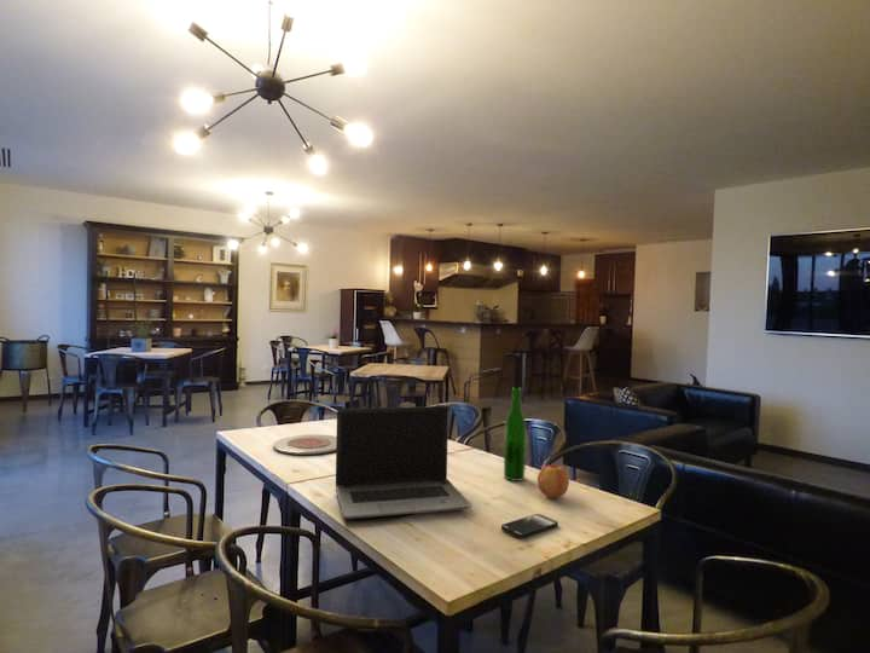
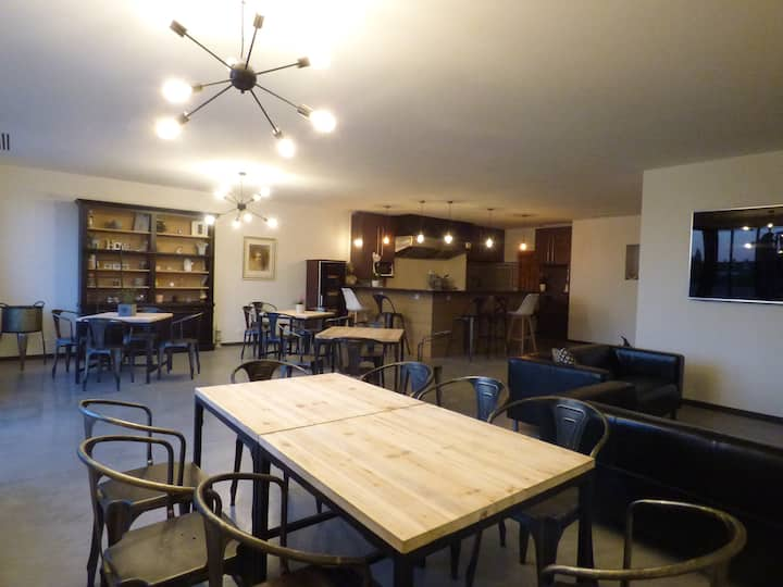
- plate [272,433,337,456]
- wine bottle [503,387,527,482]
- apple [536,464,570,498]
- laptop computer [335,405,472,520]
- smartphone [500,513,559,539]
